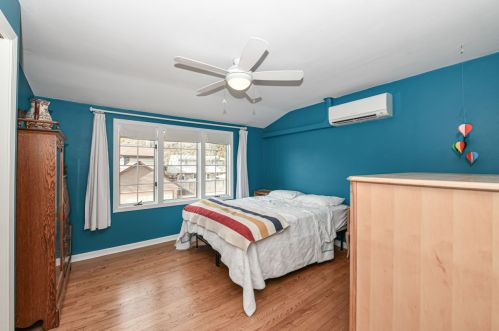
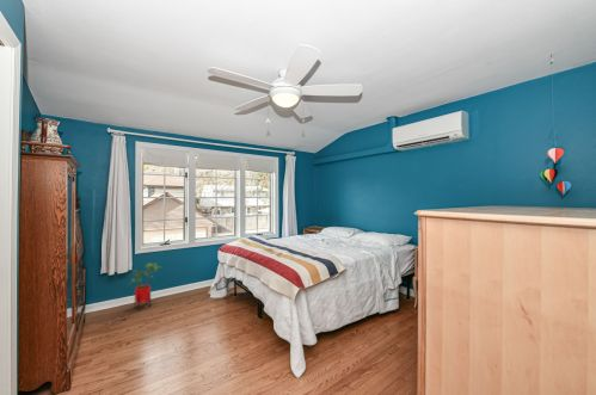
+ house plant [128,261,161,311]
